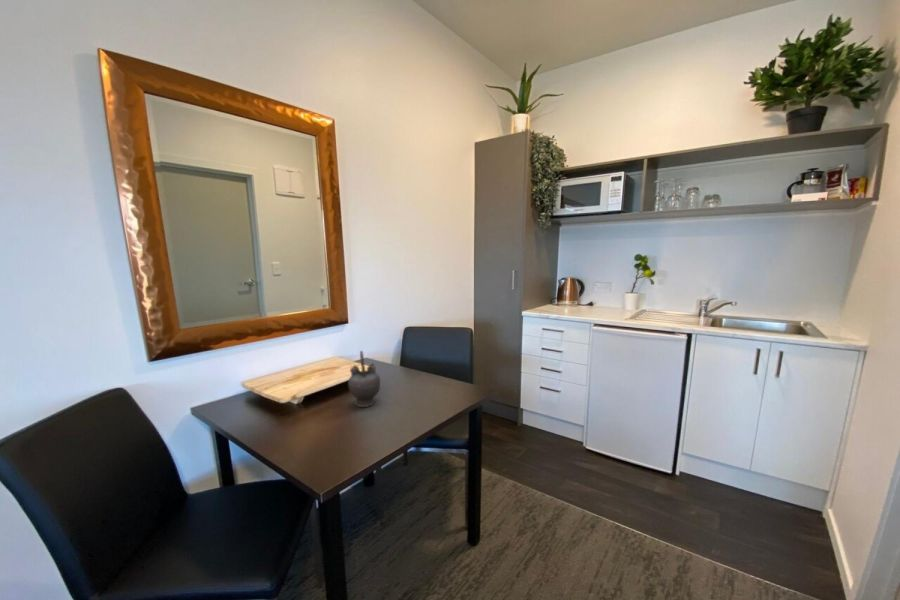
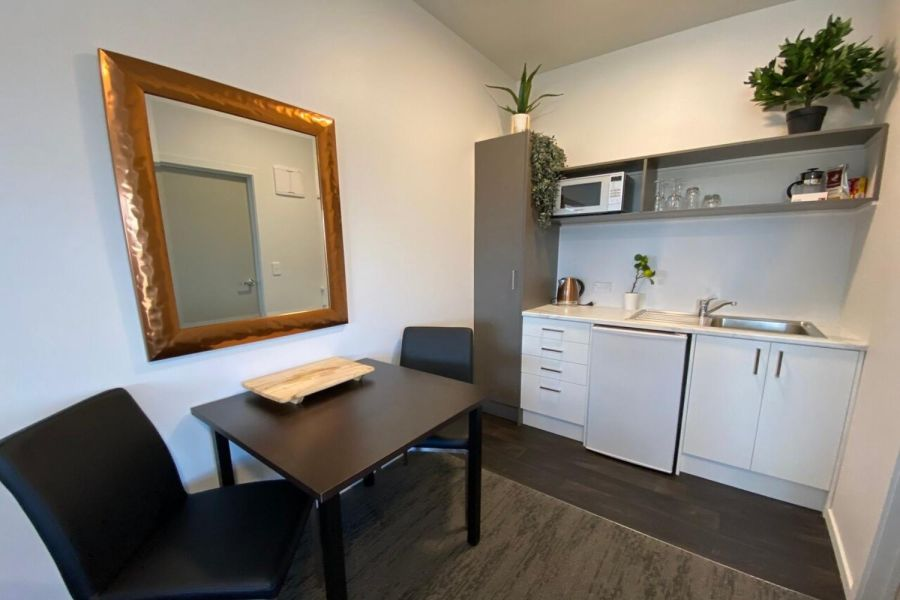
- teapot [347,350,382,408]
